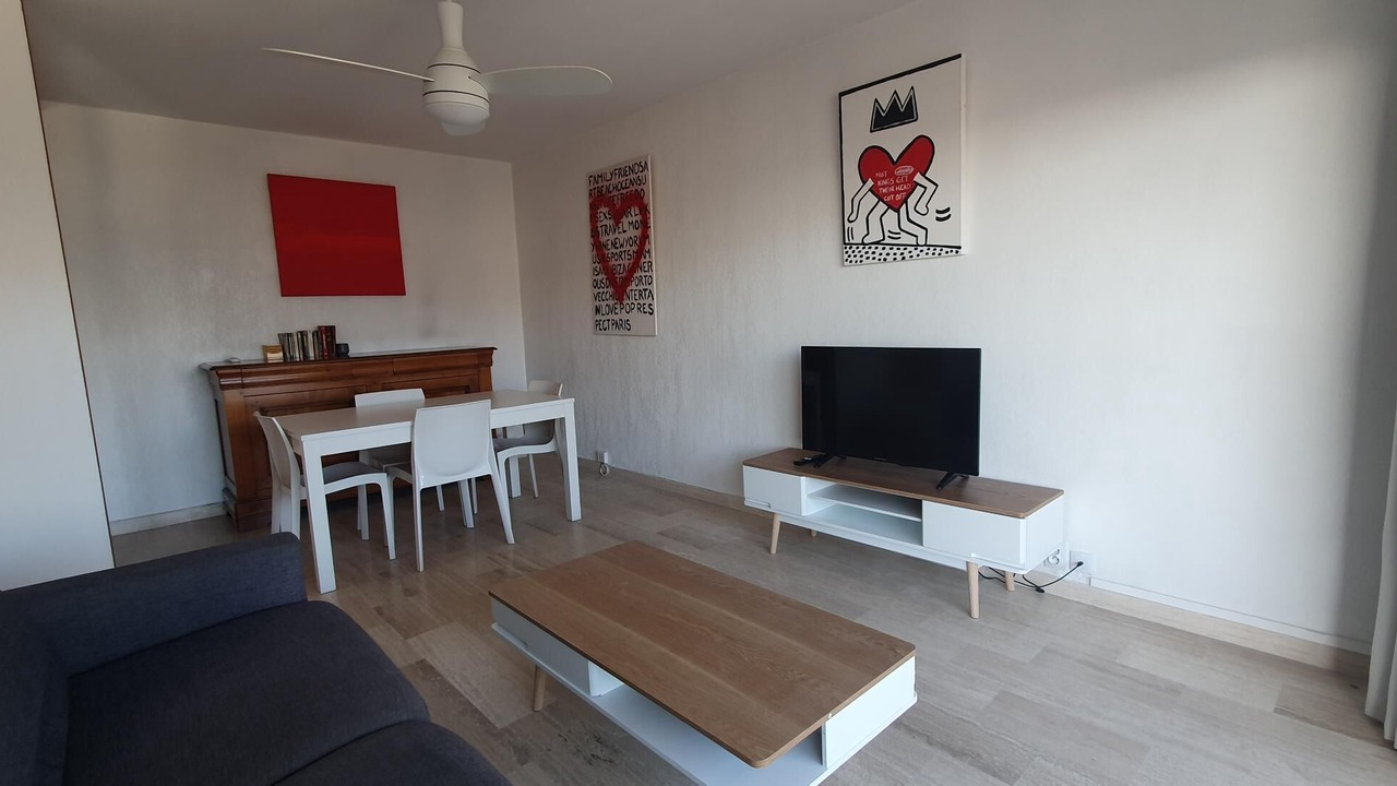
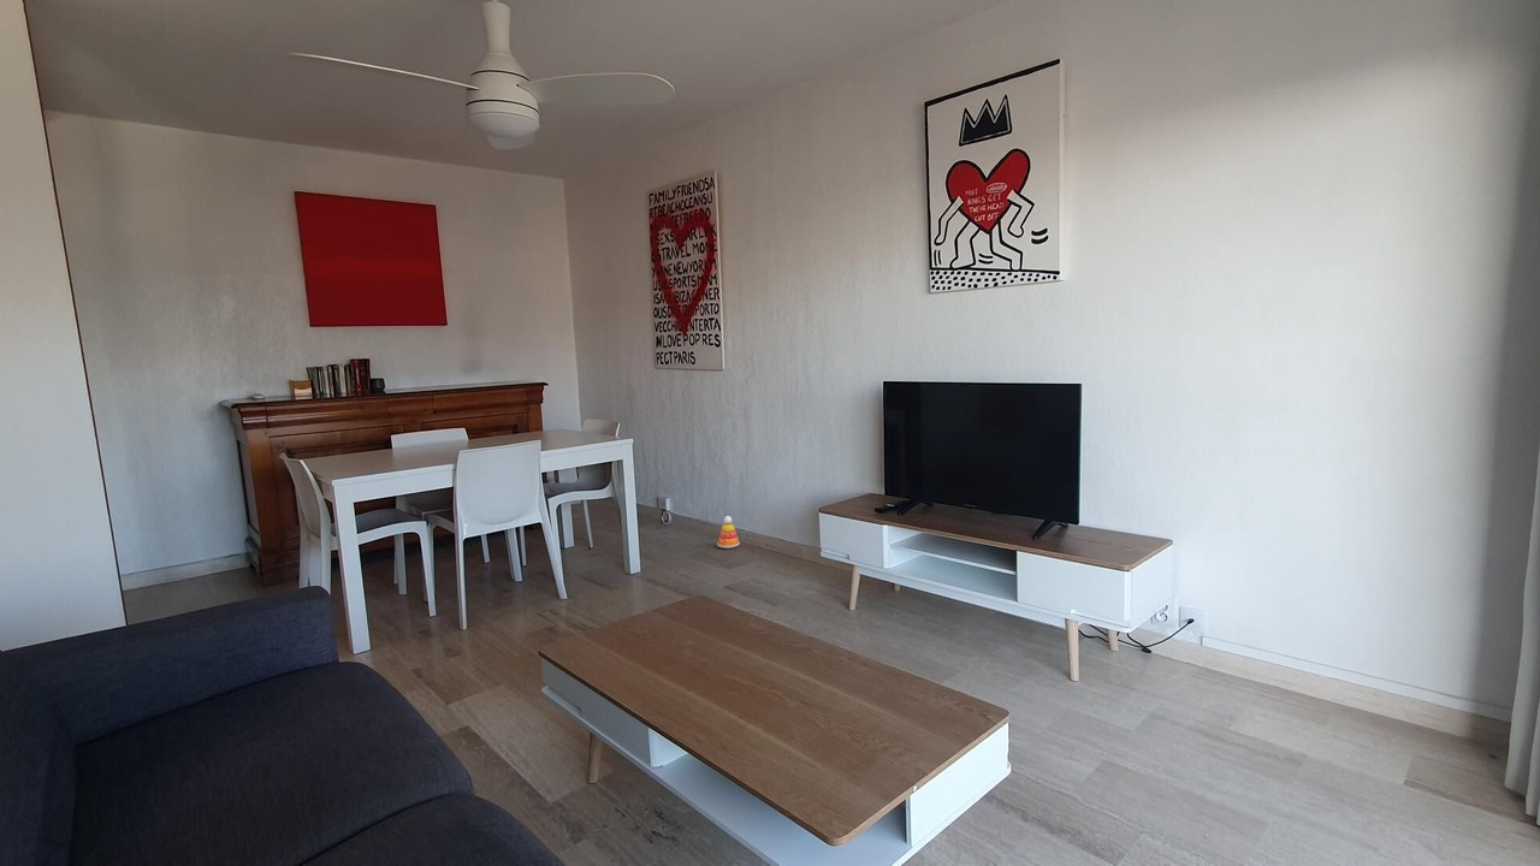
+ stacking toy [716,515,741,550]
